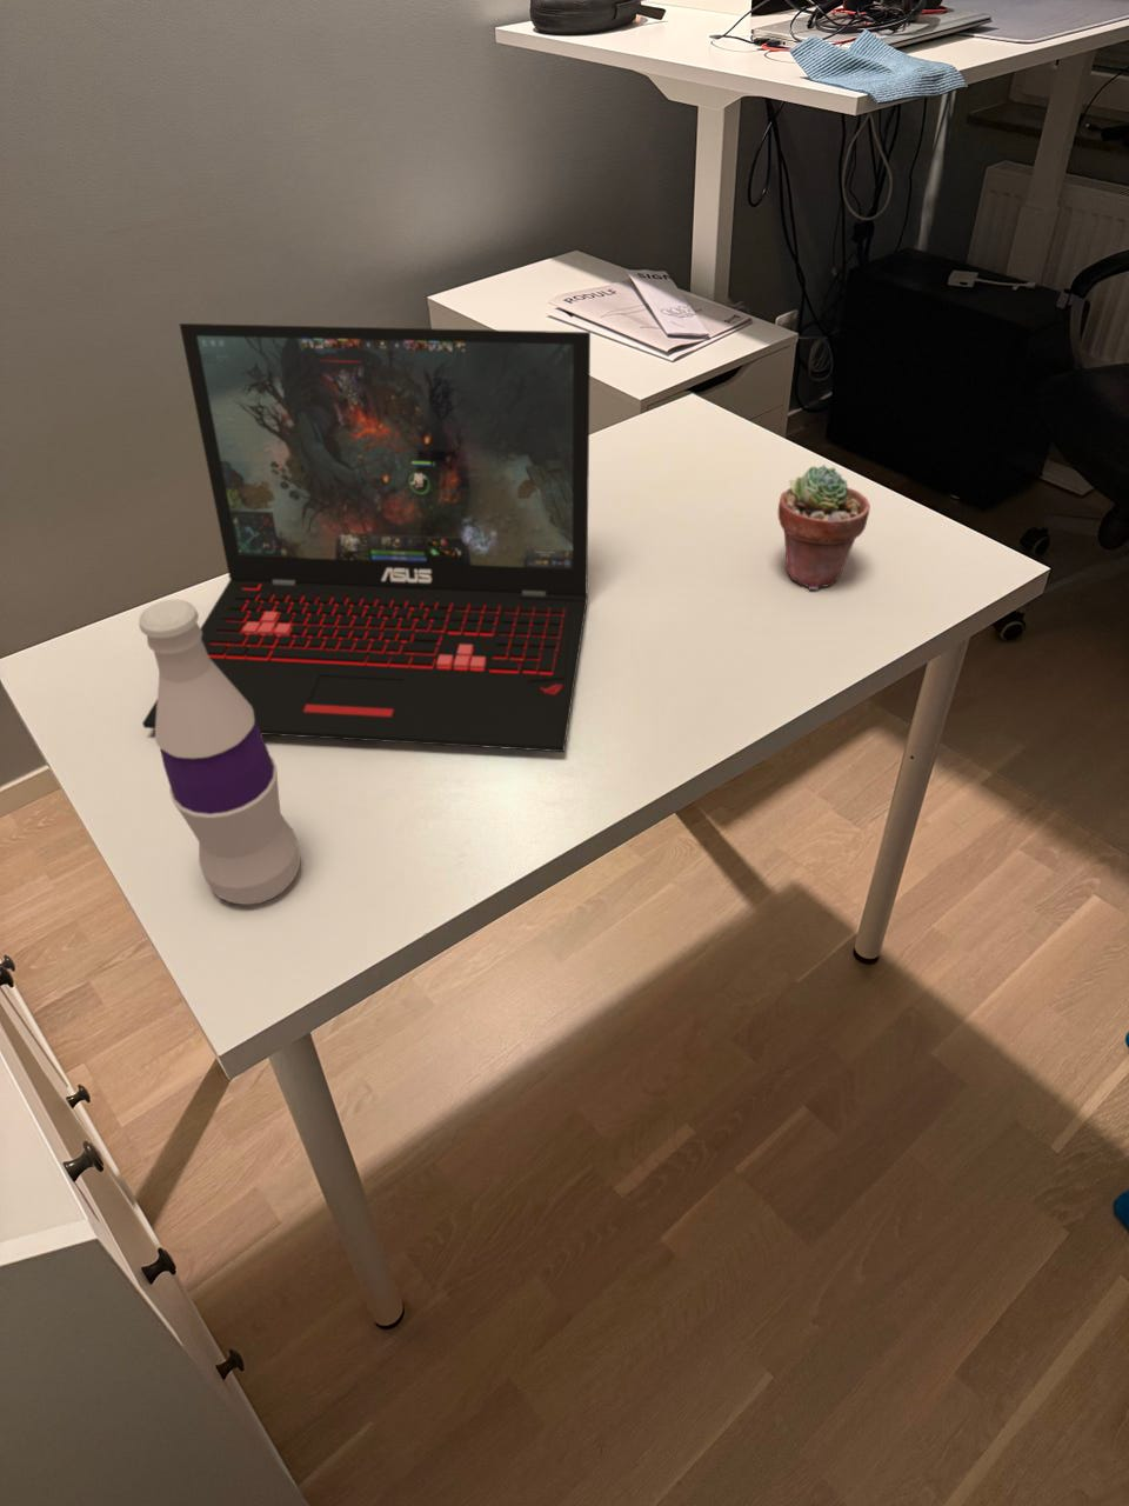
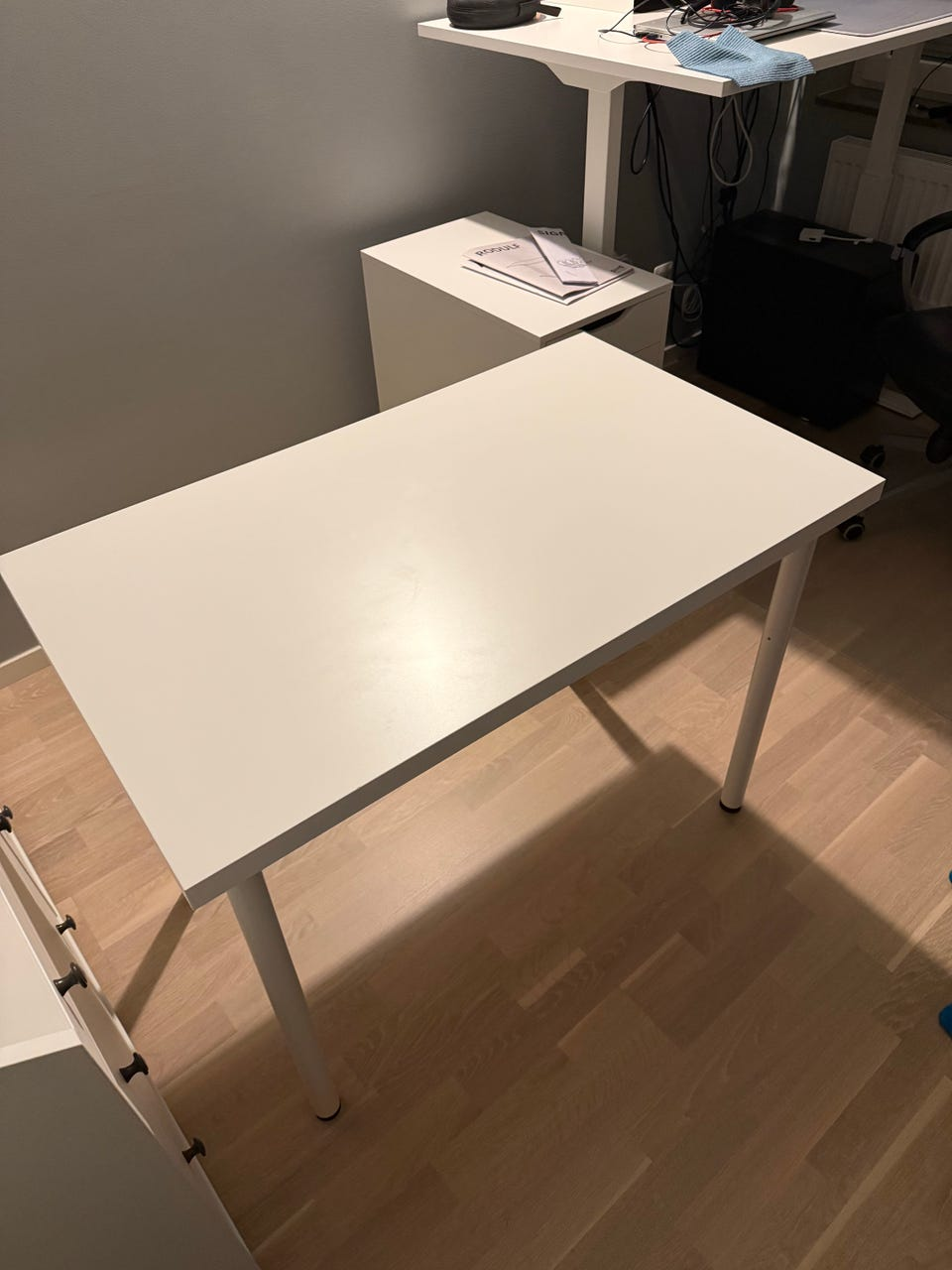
- bottle [138,599,301,906]
- potted succulent [777,464,872,591]
- laptop [141,323,592,753]
